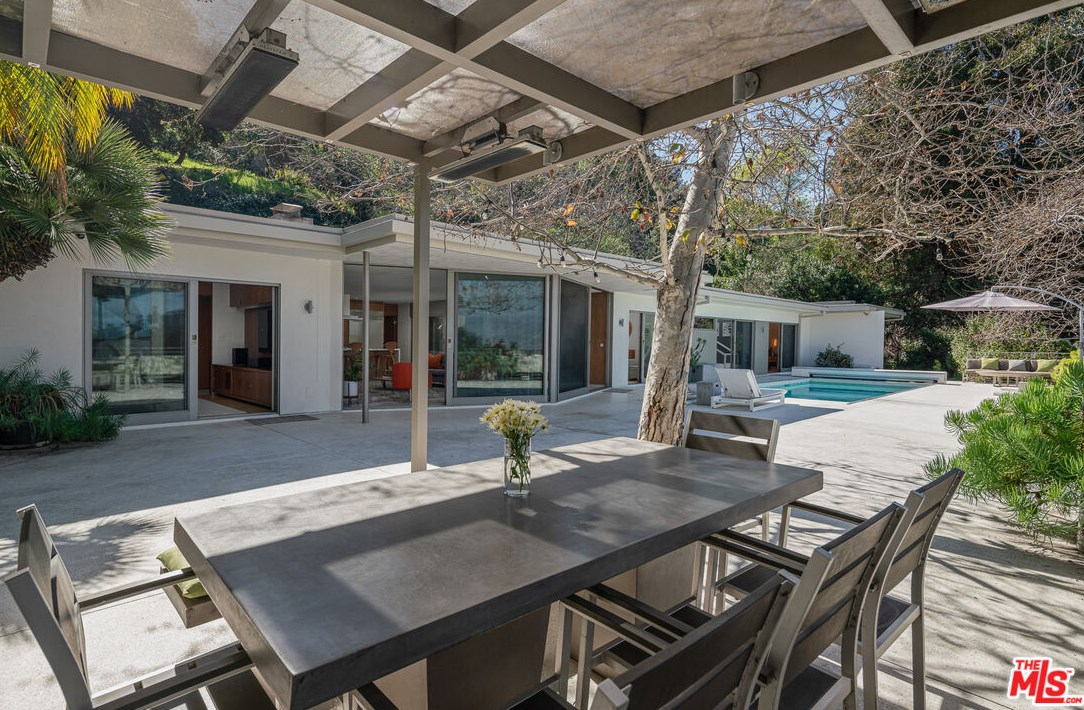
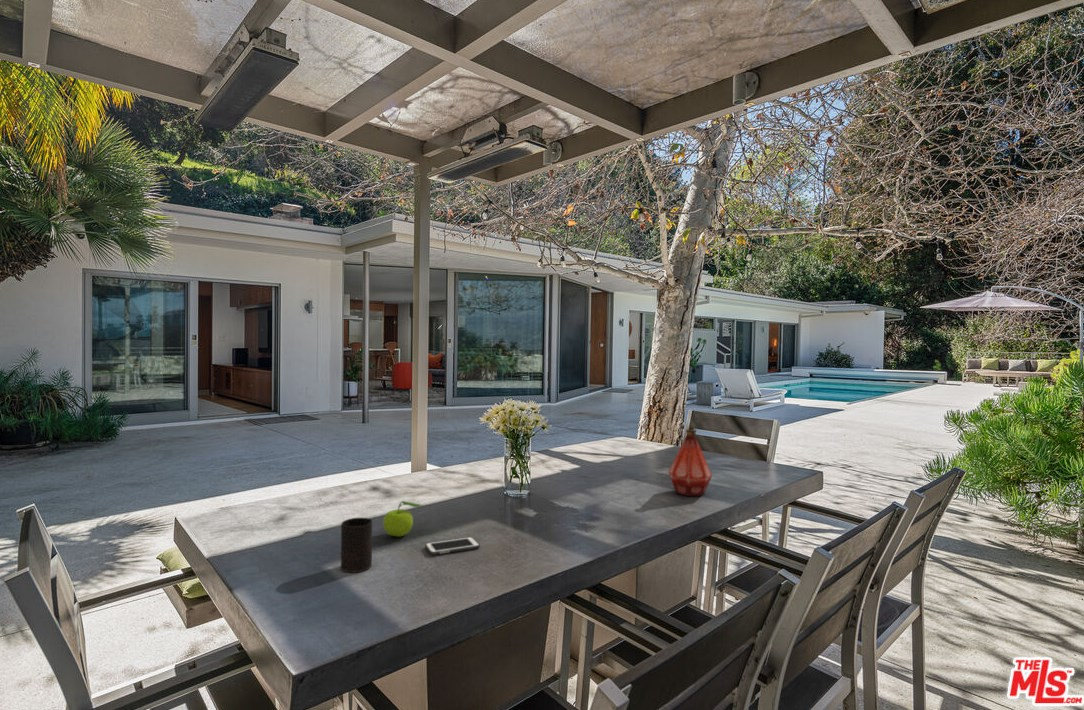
+ cup [340,517,373,573]
+ cell phone [424,536,481,556]
+ bottle [668,428,713,497]
+ fruit [382,500,424,538]
